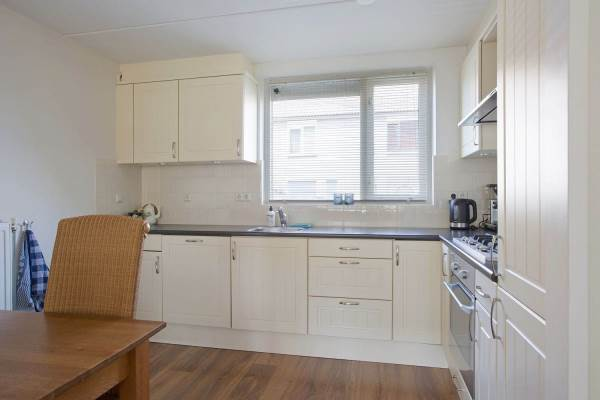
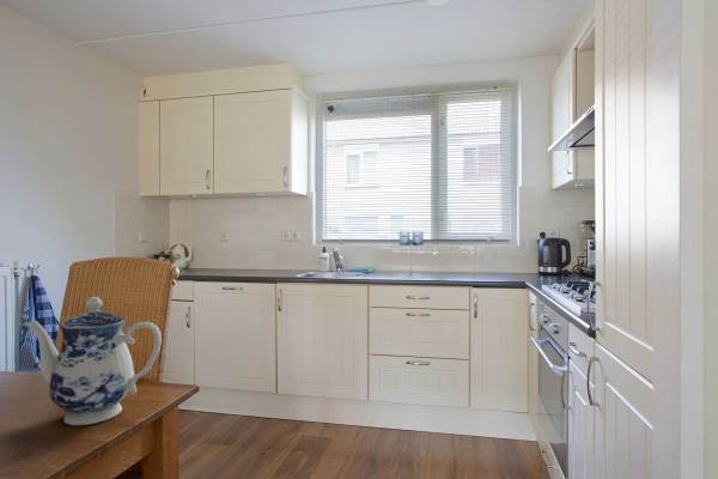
+ teapot [24,296,163,426]
